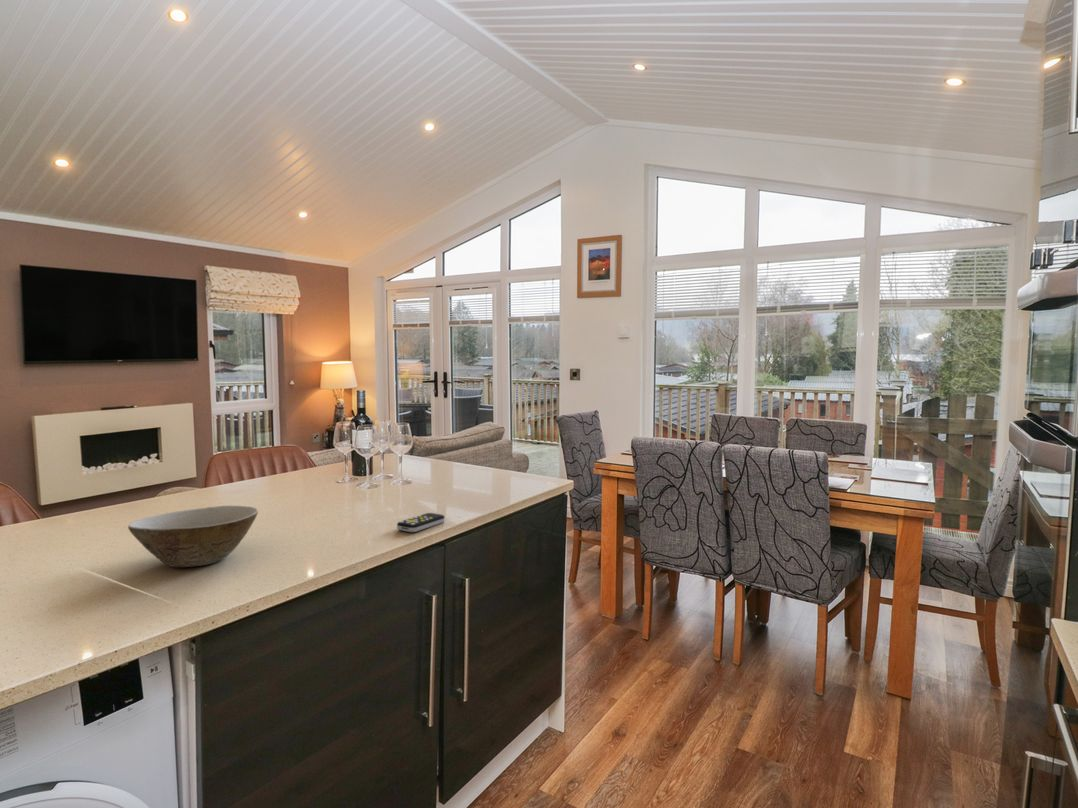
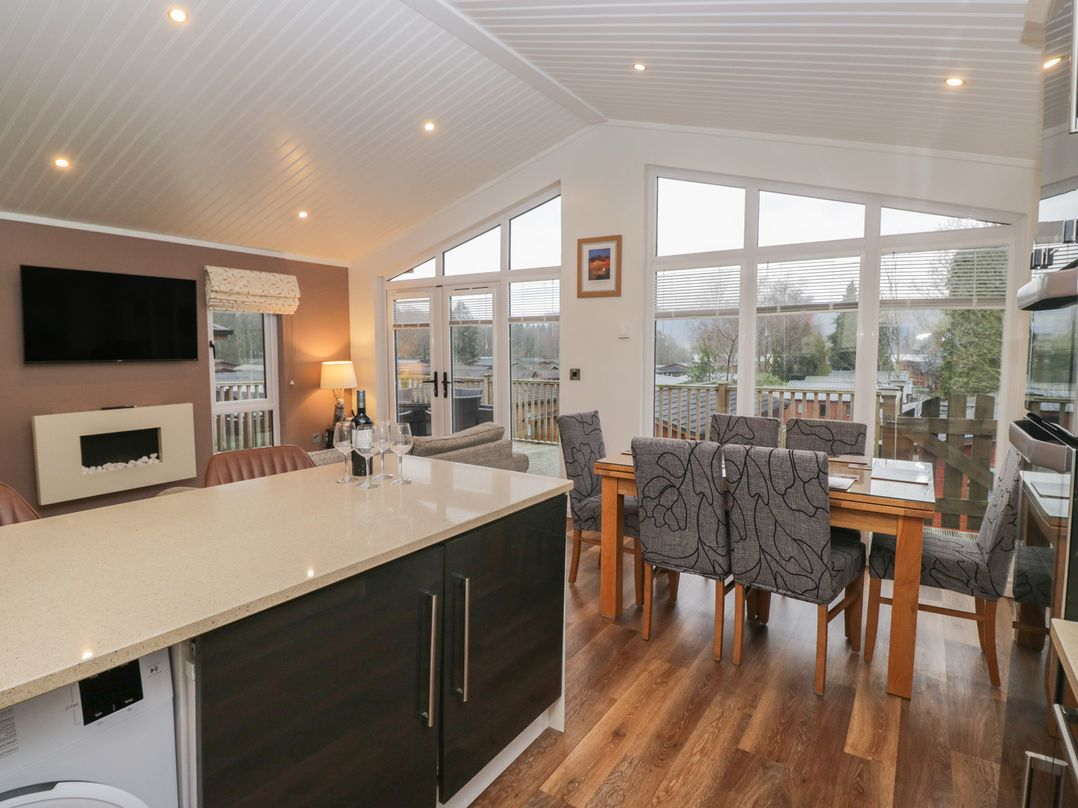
- bowl [127,505,259,568]
- remote control [396,512,446,533]
